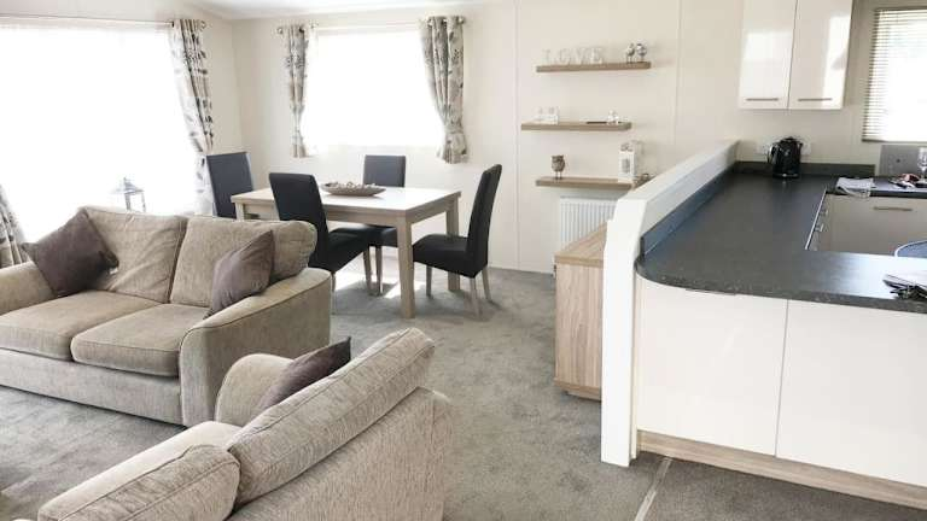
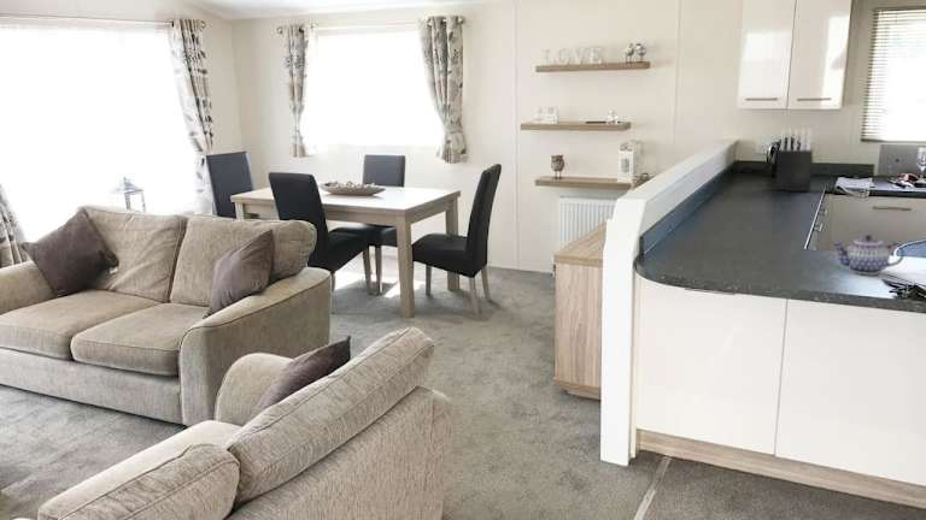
+ teapot [831,234,906,276]
+ knife block [774,128,814,193]
